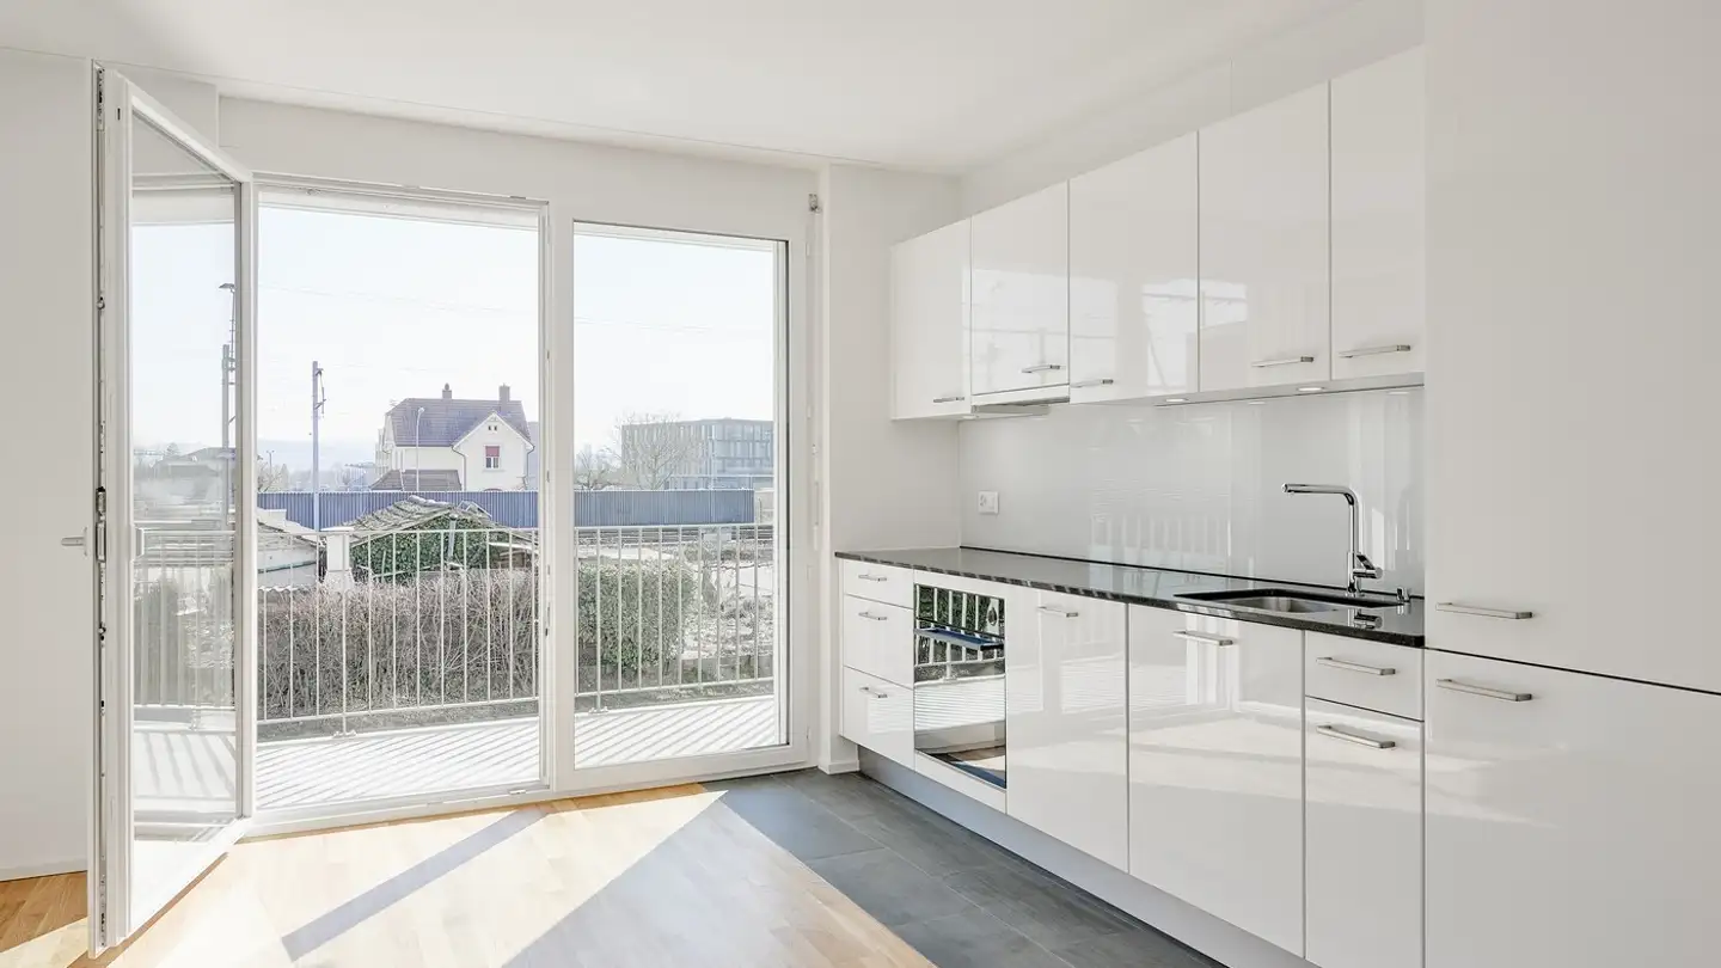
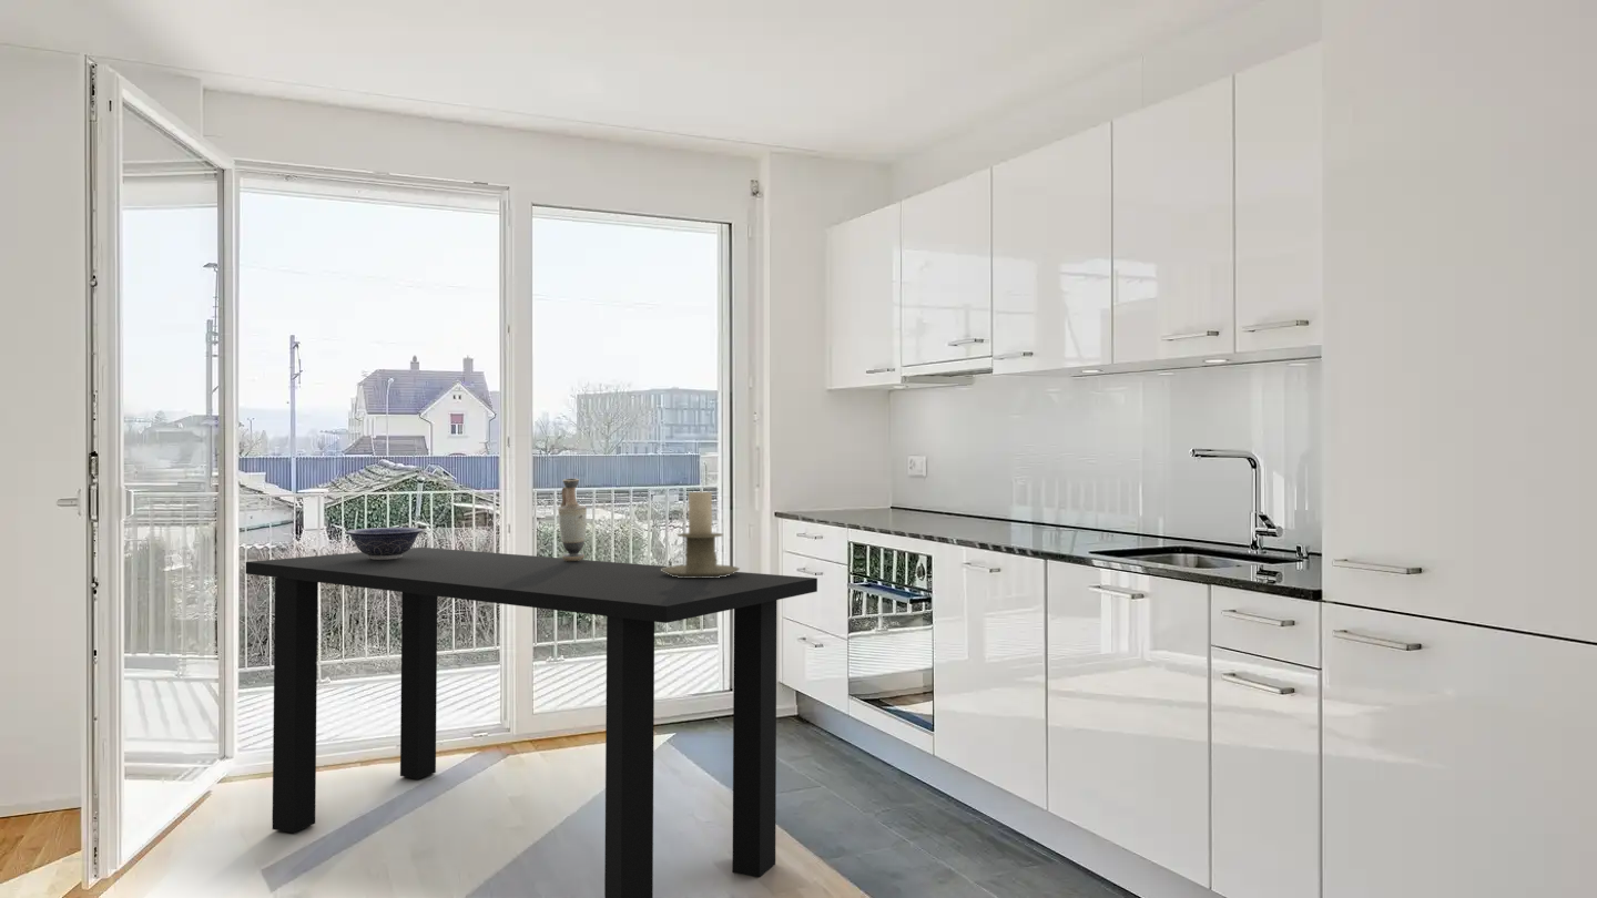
+ vase [557,478,588,562]
+ decorative bowl [345,527,425,560]
+ candle holder [661,490,741,578]
+ dining table [245,547,818,898]
